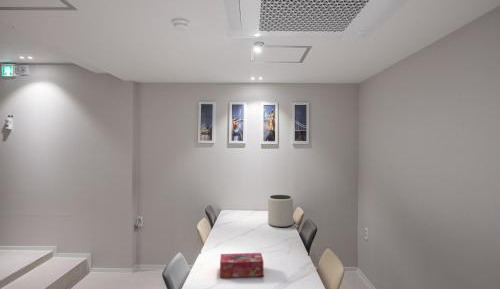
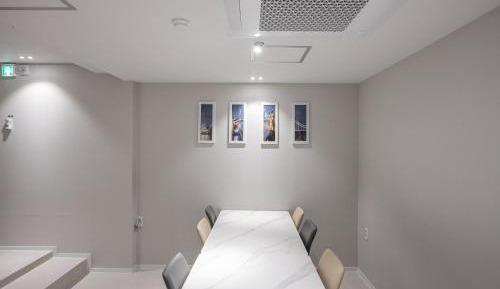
- tissue box [219,252,265,279]
- plant pot [267,194,294,228]
